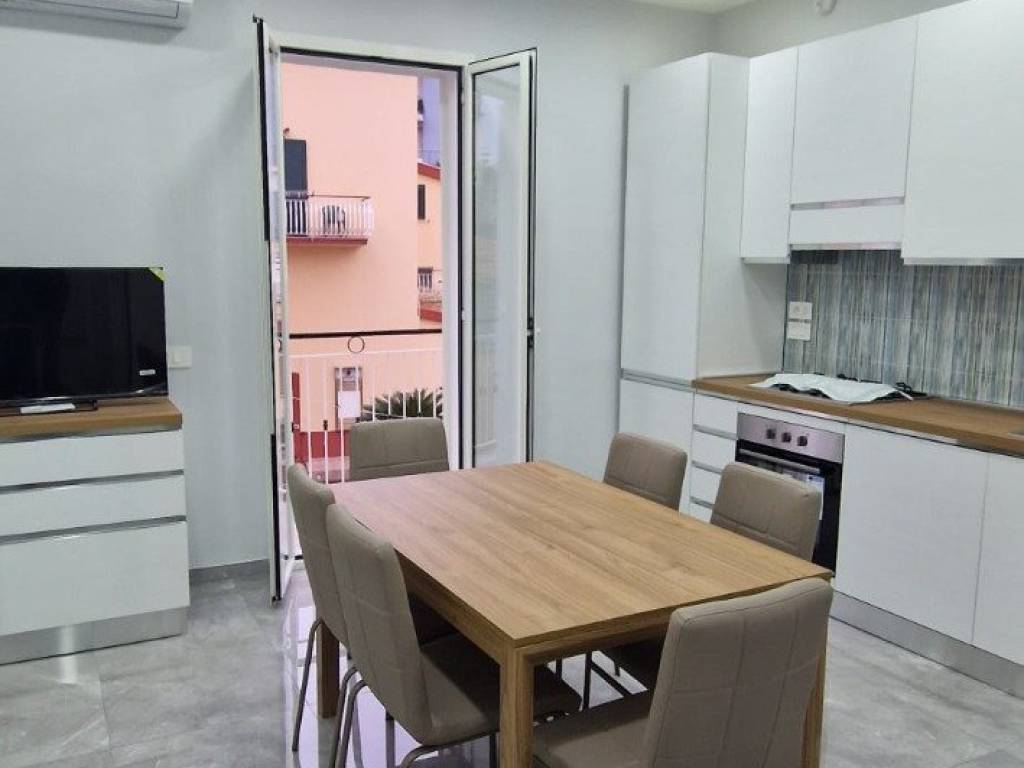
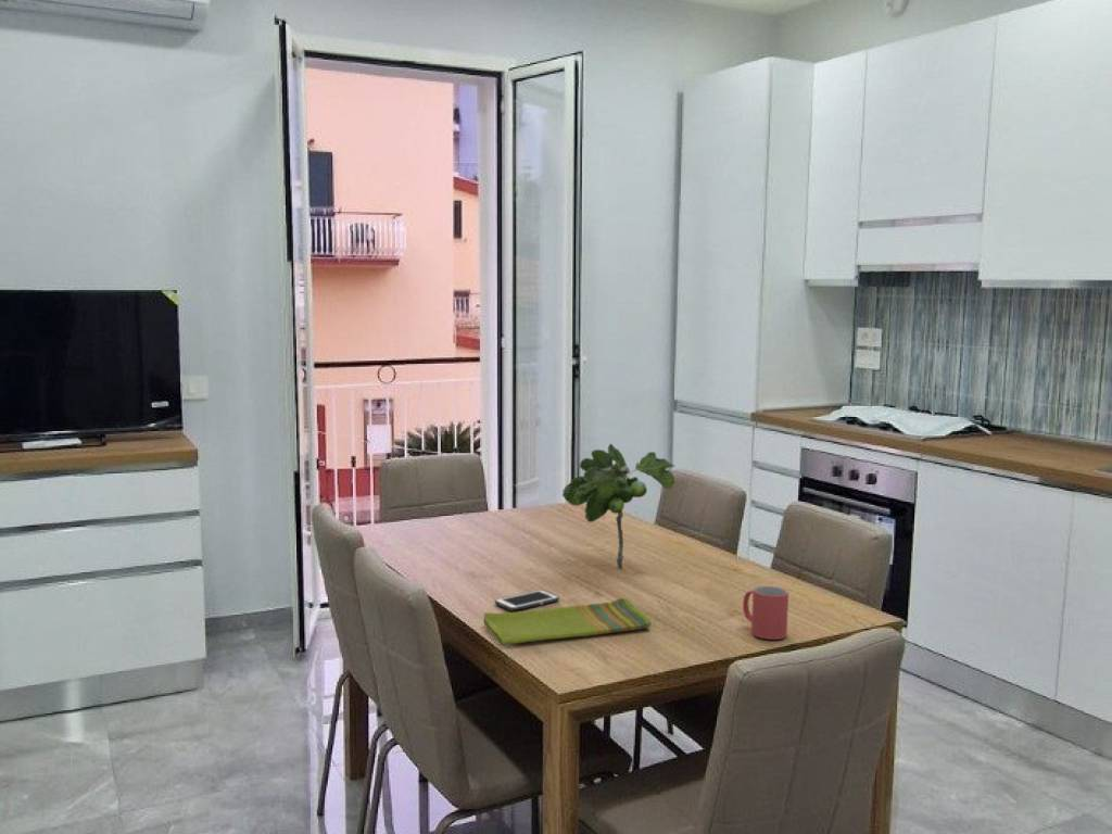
+ dish towel [482,596,653,646]
+ cell phone [494,589,560,612]
+ plant [561,443,677,568]
+ mug [742,585,789,641]
